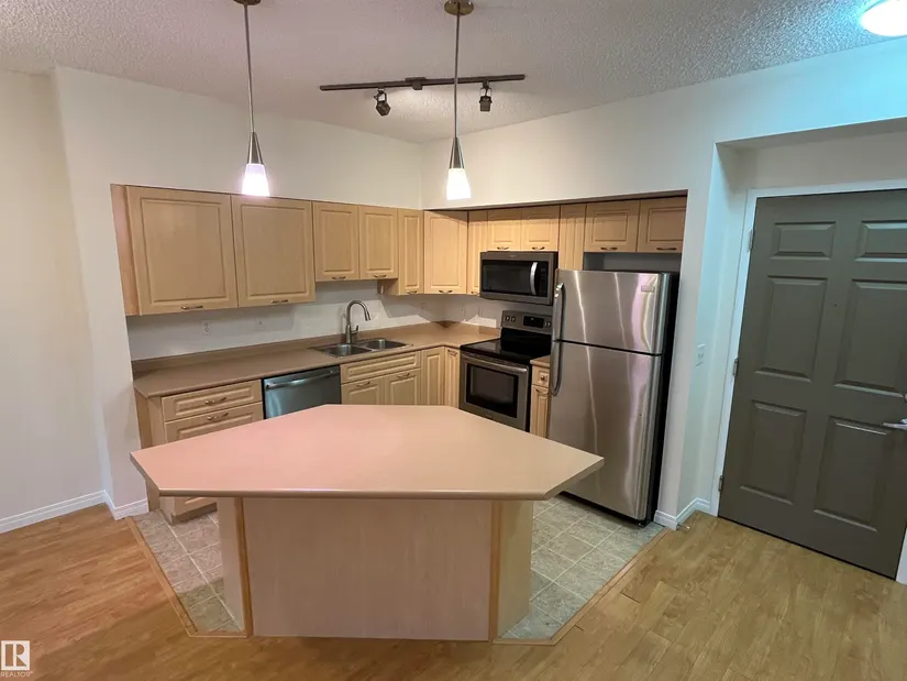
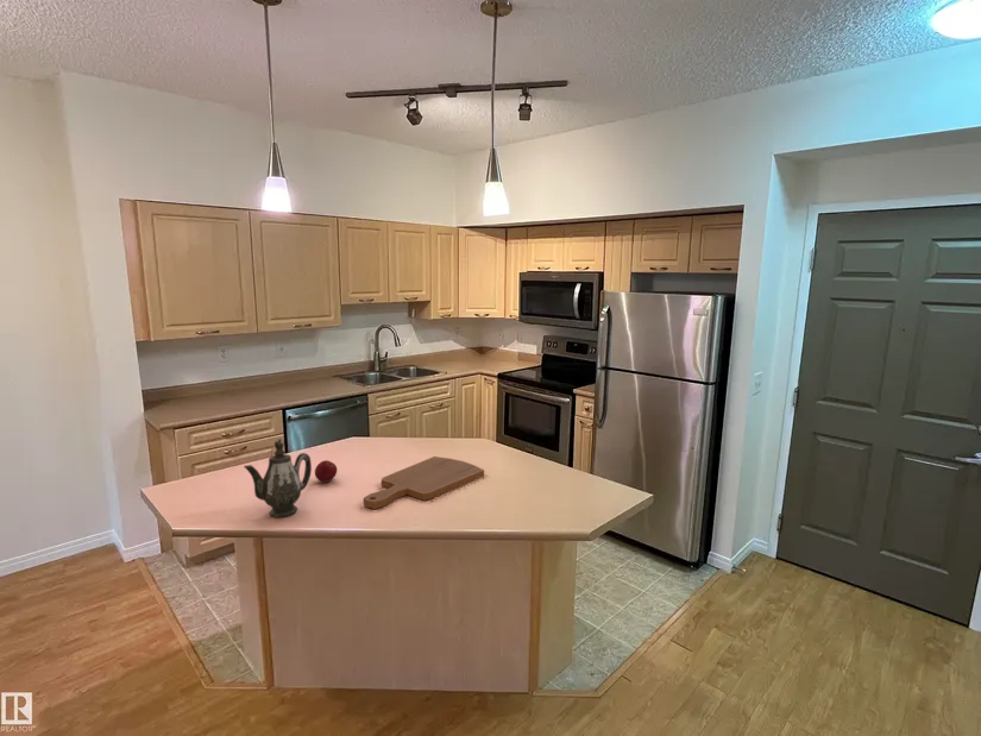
+ teapot [243,438,313,518]
+ cutting board [363,455,485,510]
+ apple [314,459,338,483]
